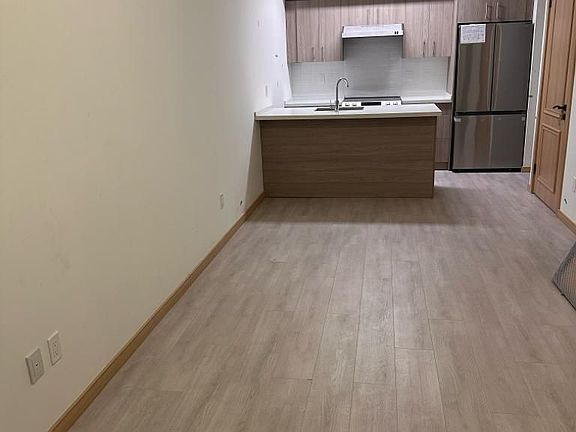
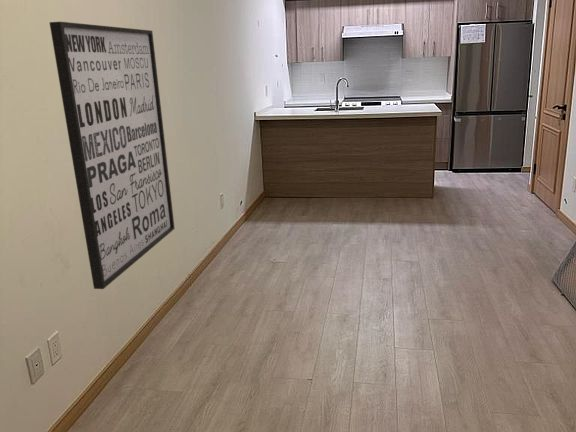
+ wall art [49,21,176,290]
